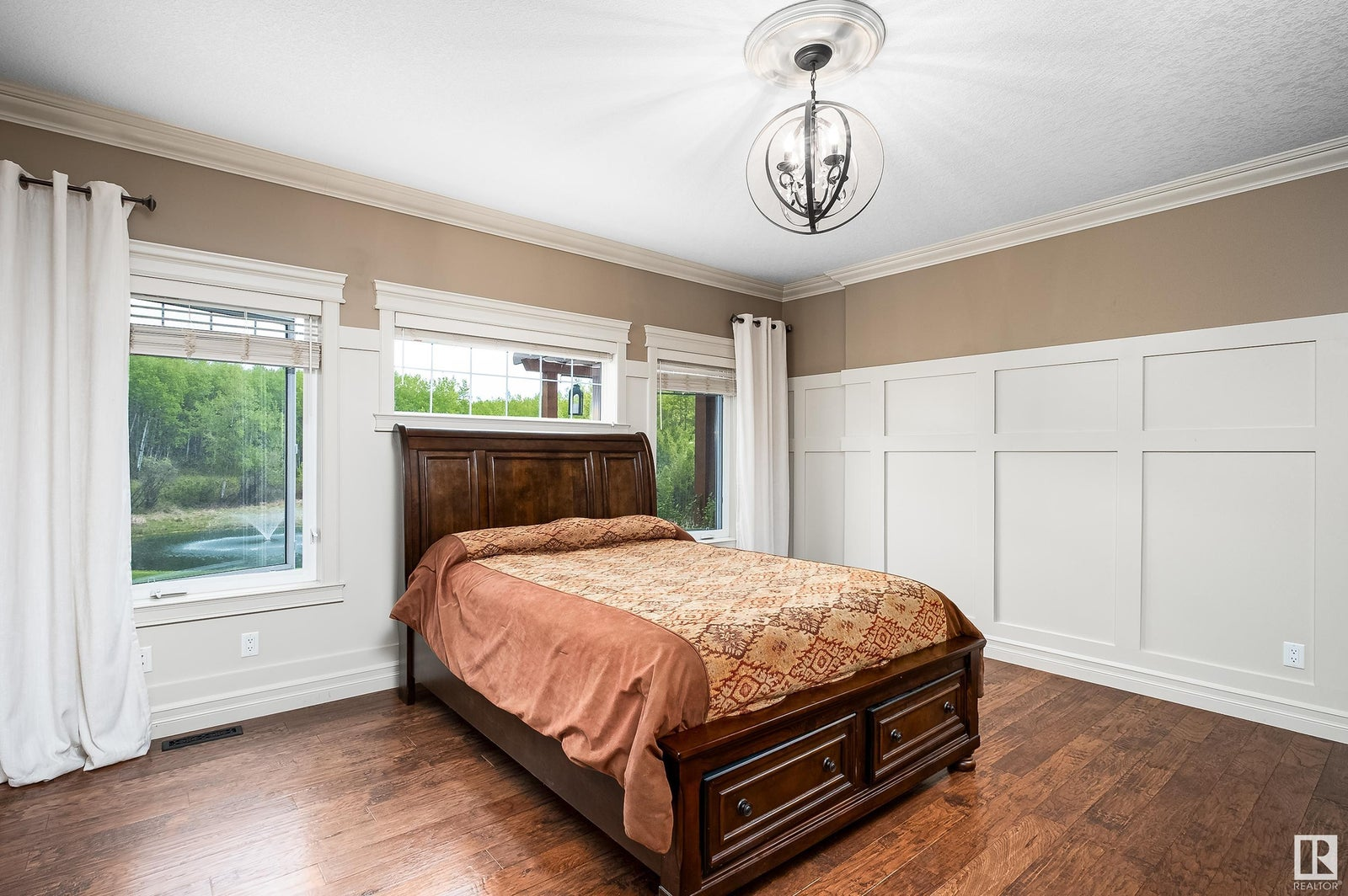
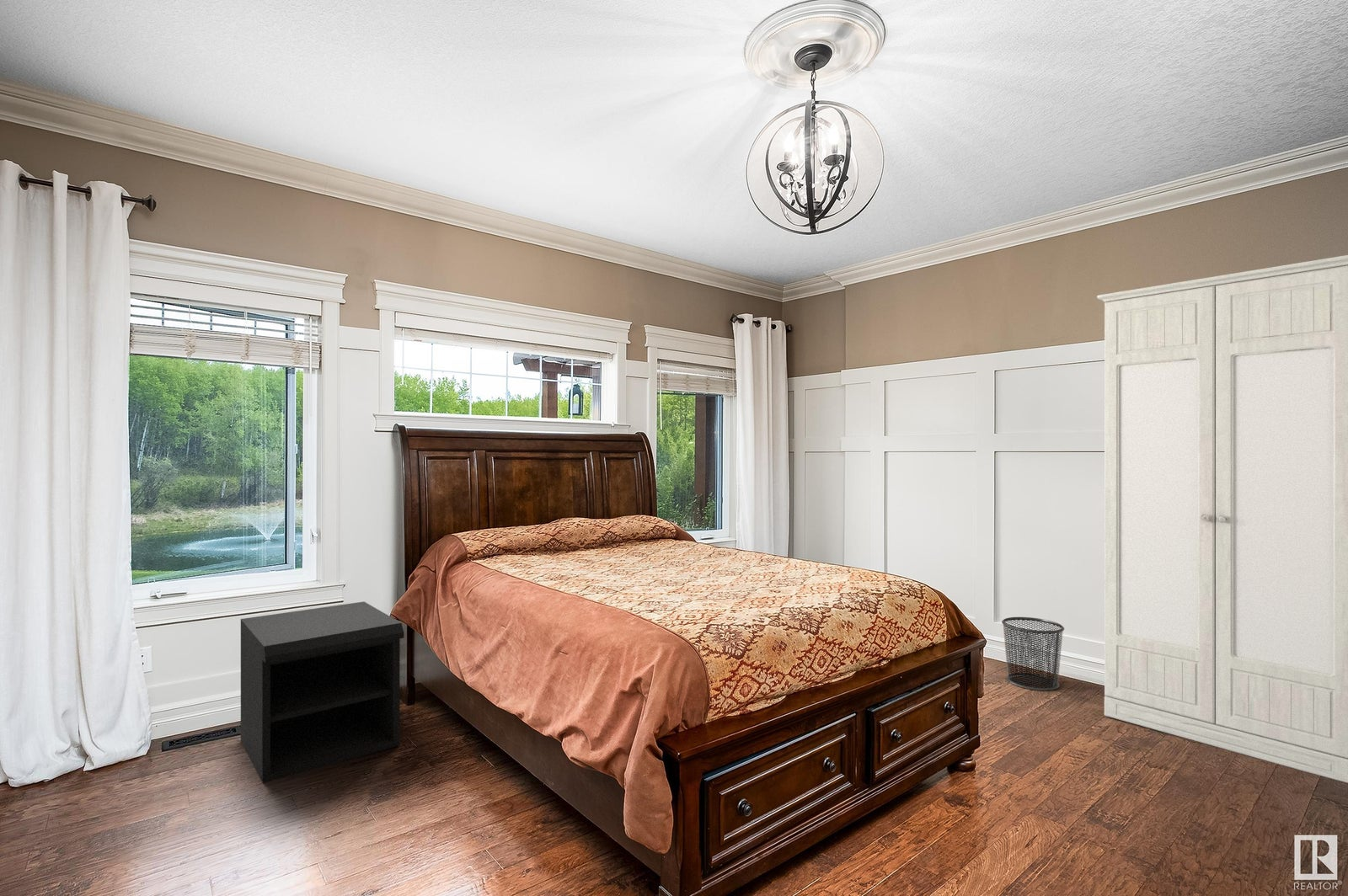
+ nightstand [240,601,405,784]
+ waste bin [1001,616,1065,691]
+ wardrobe [1096,254,1348,784]
